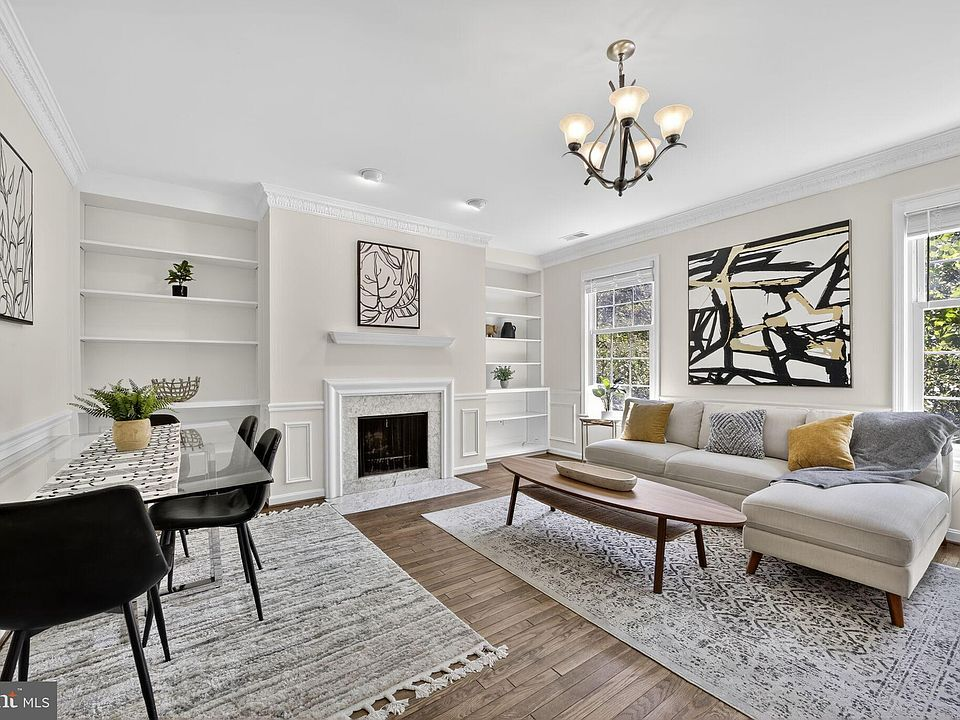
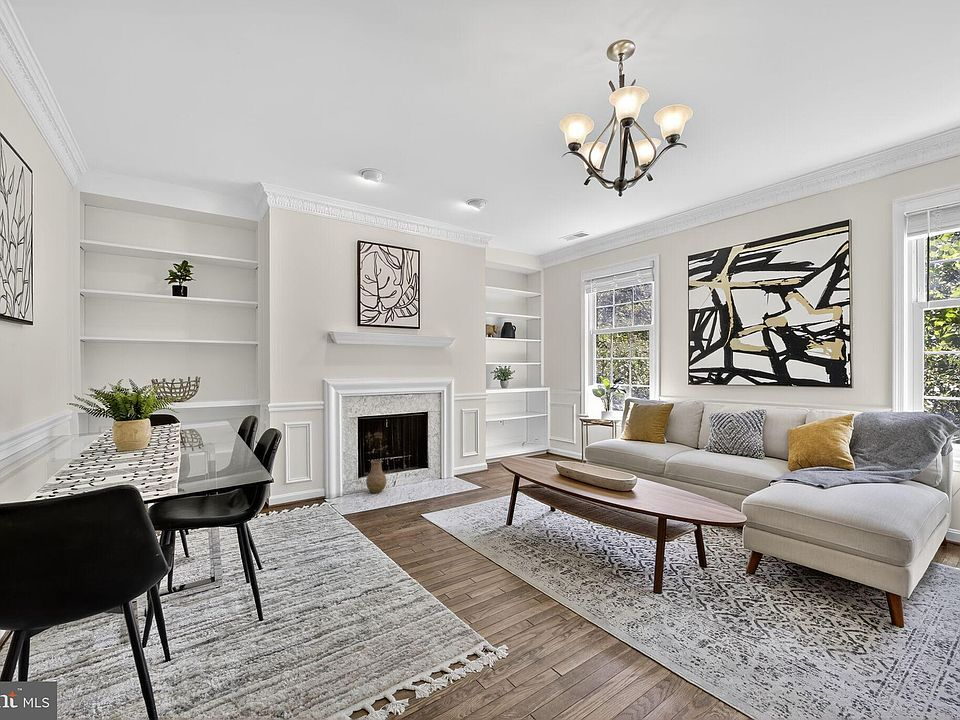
+ vase [365,459,387,494]
